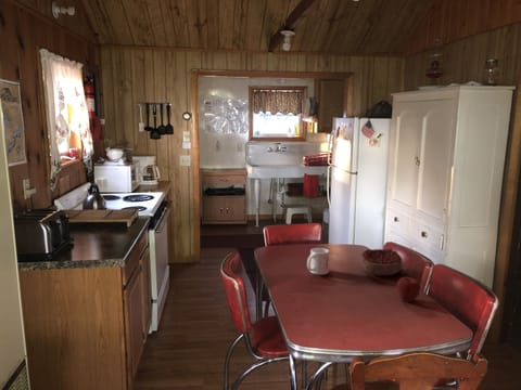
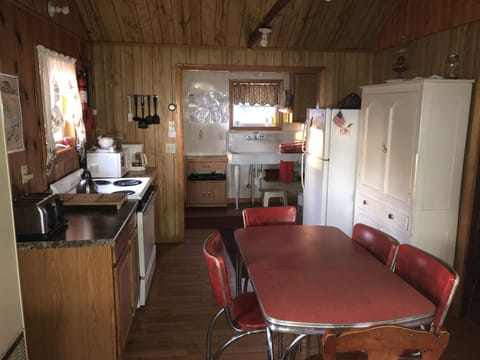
- apple [396,276,421,302]
- mug [306,247,330,275]
- decorative bowl [359,248,403,276]
